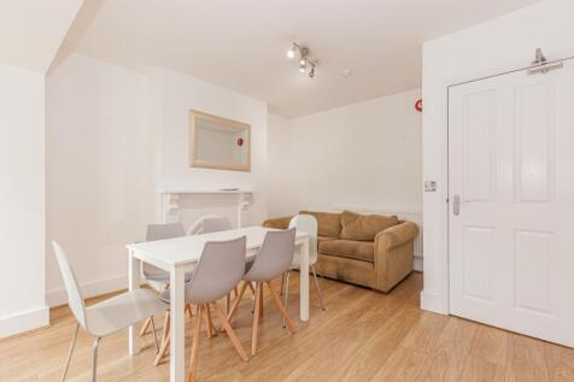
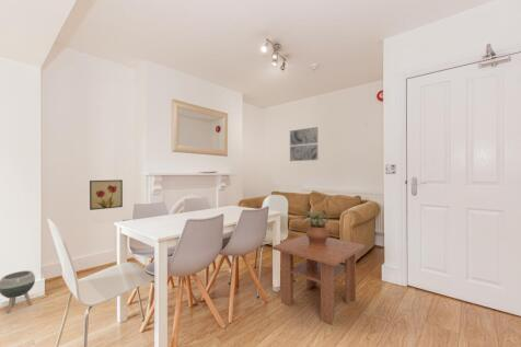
+ wall art [89,178,124,211]
+ coffee table [271,233,366,325]
+ potted plant [300,209,331,244]
+ planter [0,269,36,314]
+ wall art [289,126,319,162]
